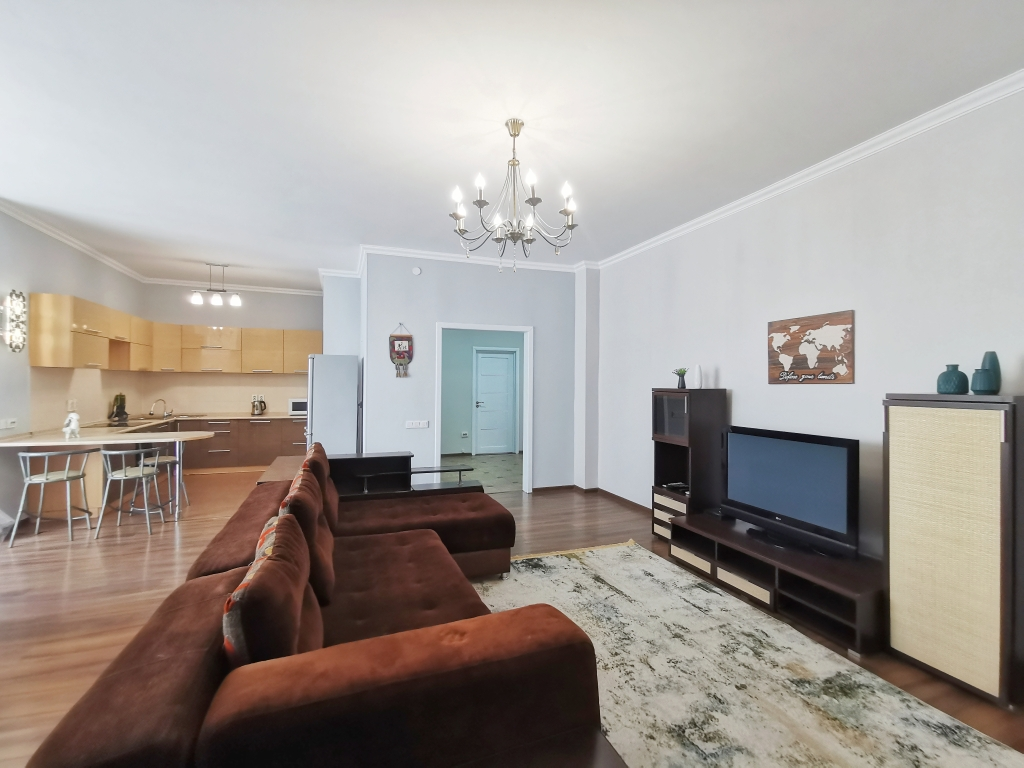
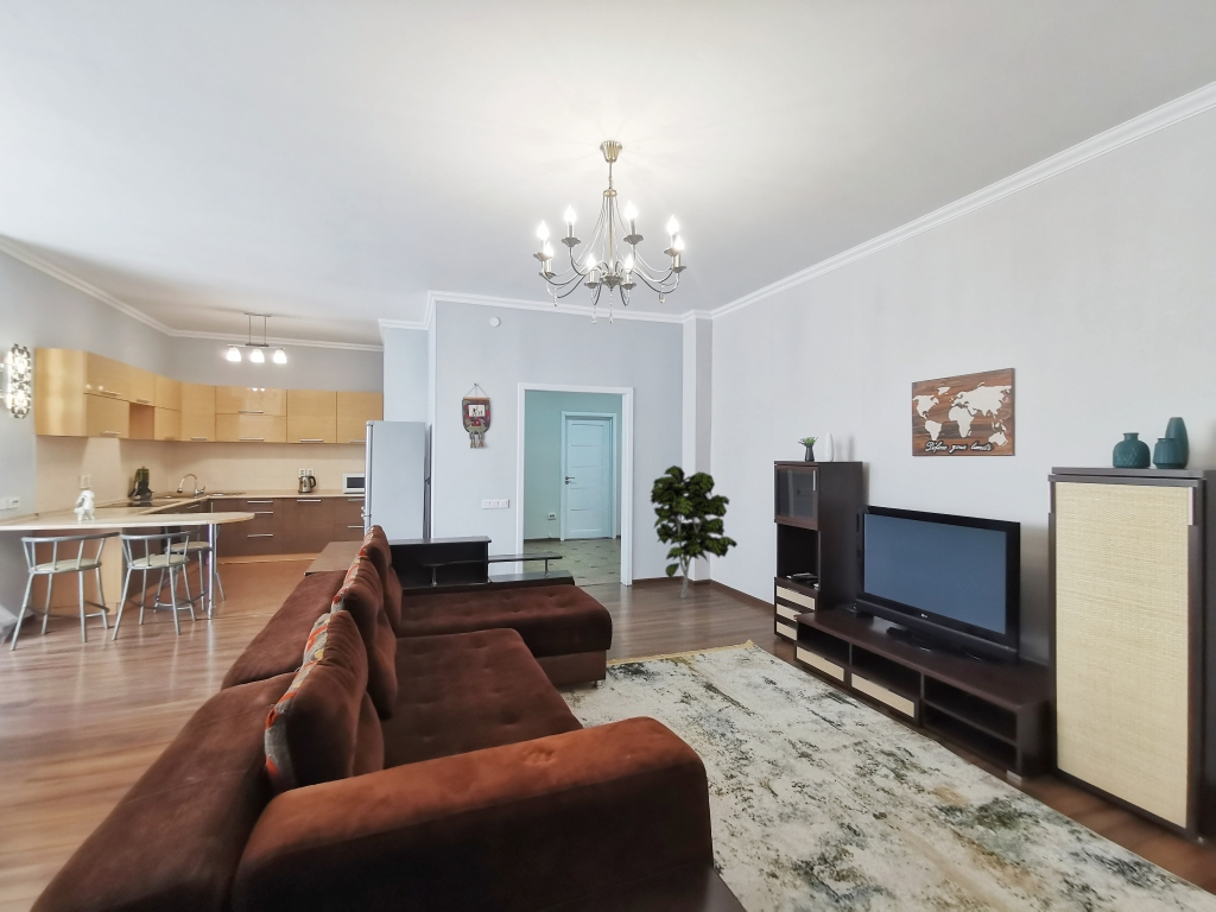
+ indoor plant [648,464,739,600]
